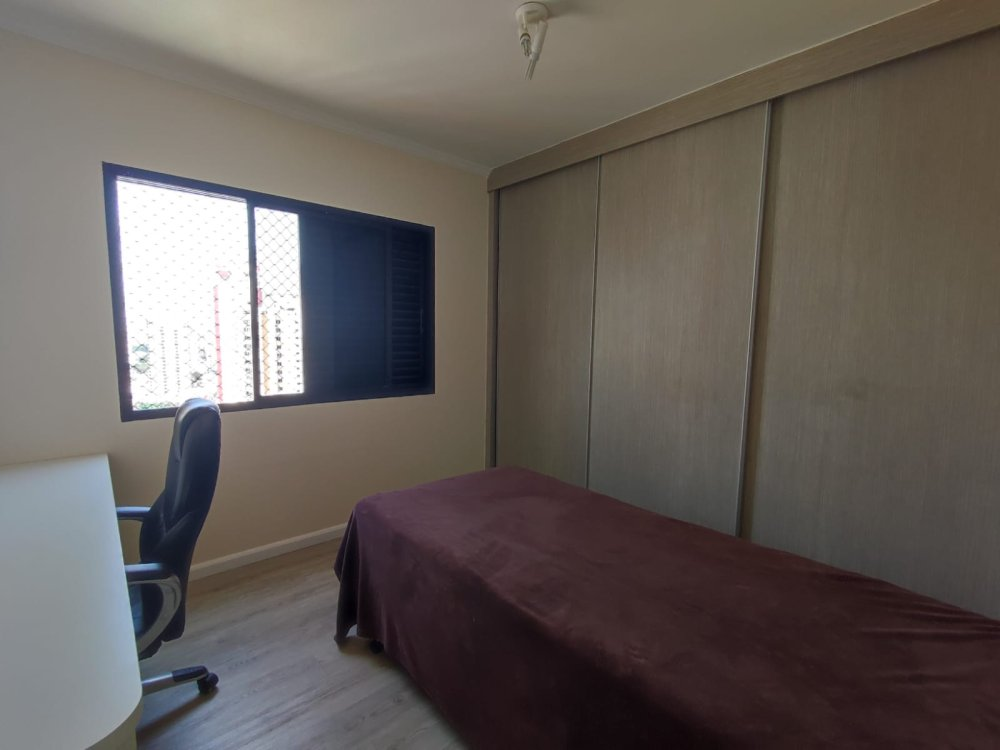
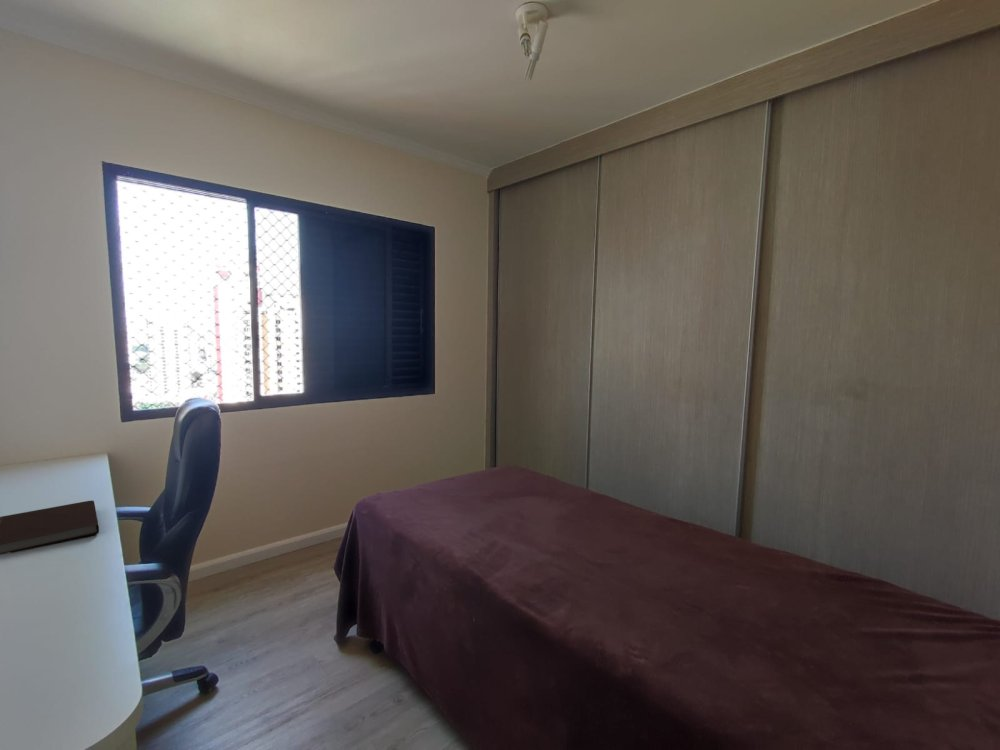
+ notebook [0,500,100,555]
